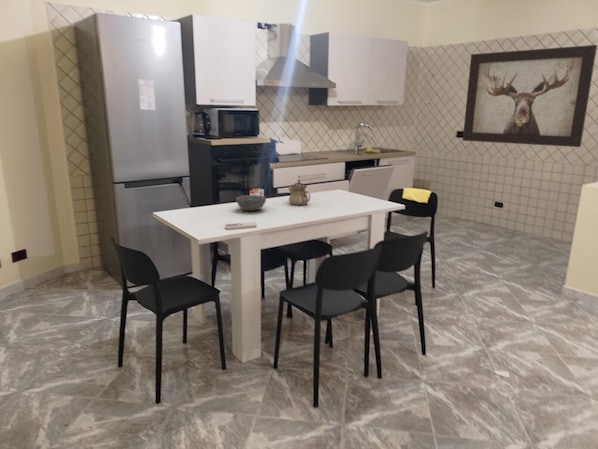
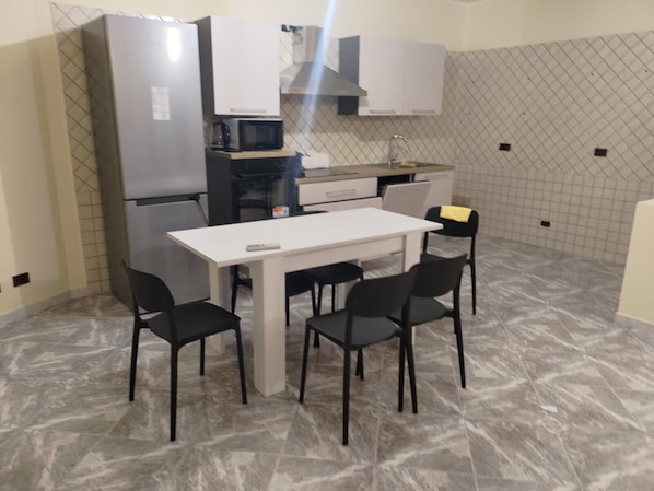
- wall art [462,44,598,148]
- bowl [235,194,267,212]
- teapot [287,179,311,206]
